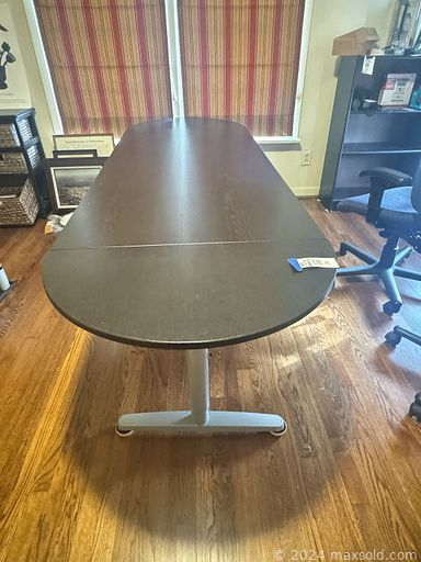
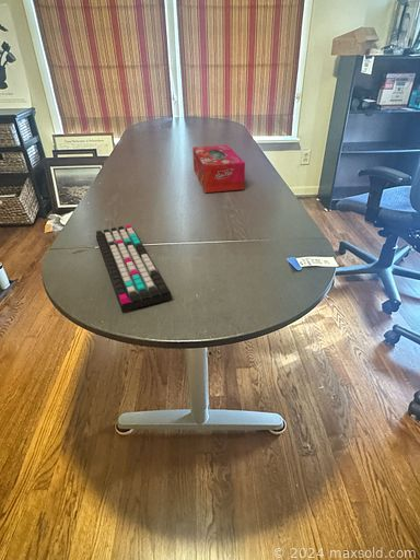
+ tissue box [191,143,246,194]
+ keyboard [71,224,173,313]
